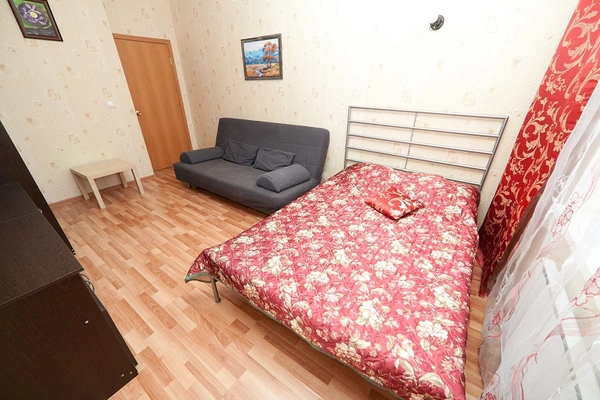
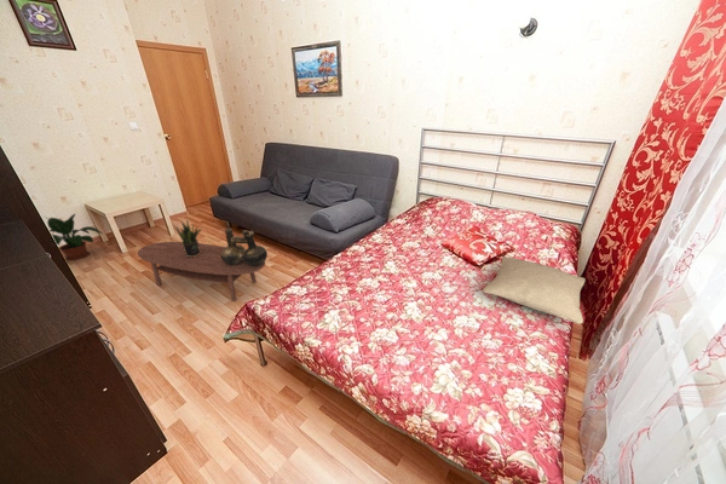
+ pillow [482,255,587,325]
+ potted plant [173,218,203,257]
+ coffee table [137,241,266,302]
+ ceramic vessel [221,227,269,266]
+ potted plant [44,213,103,261]
